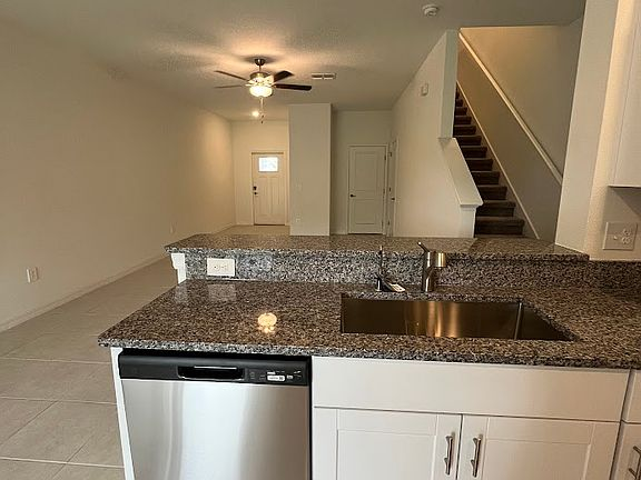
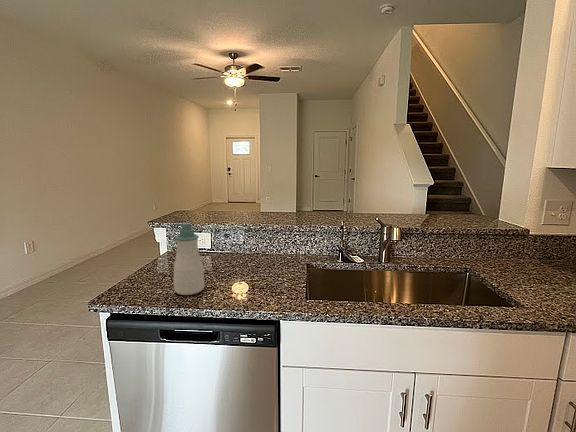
+ soap bottle [173,222,205,296]
